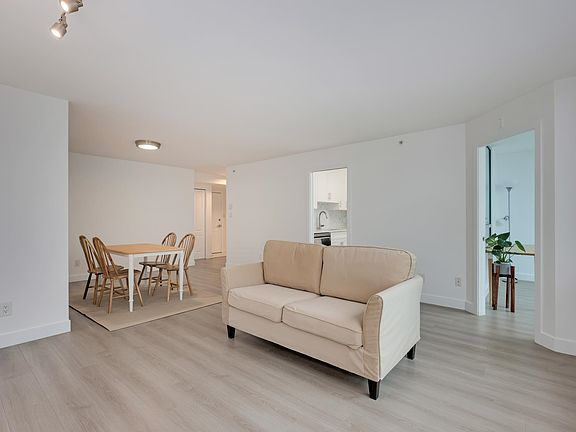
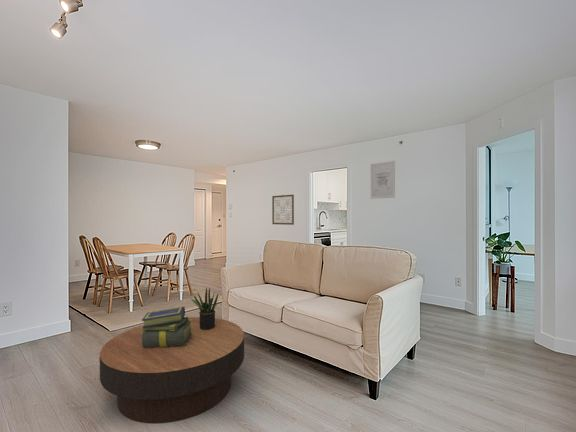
+ coffee table [99,316,245,425]
+ wall art [271,194,295,226]
+ stack of books [141,306,193,348]
+ potted plant [190,286,219,330]
+ wall art [370,160,396,200]
